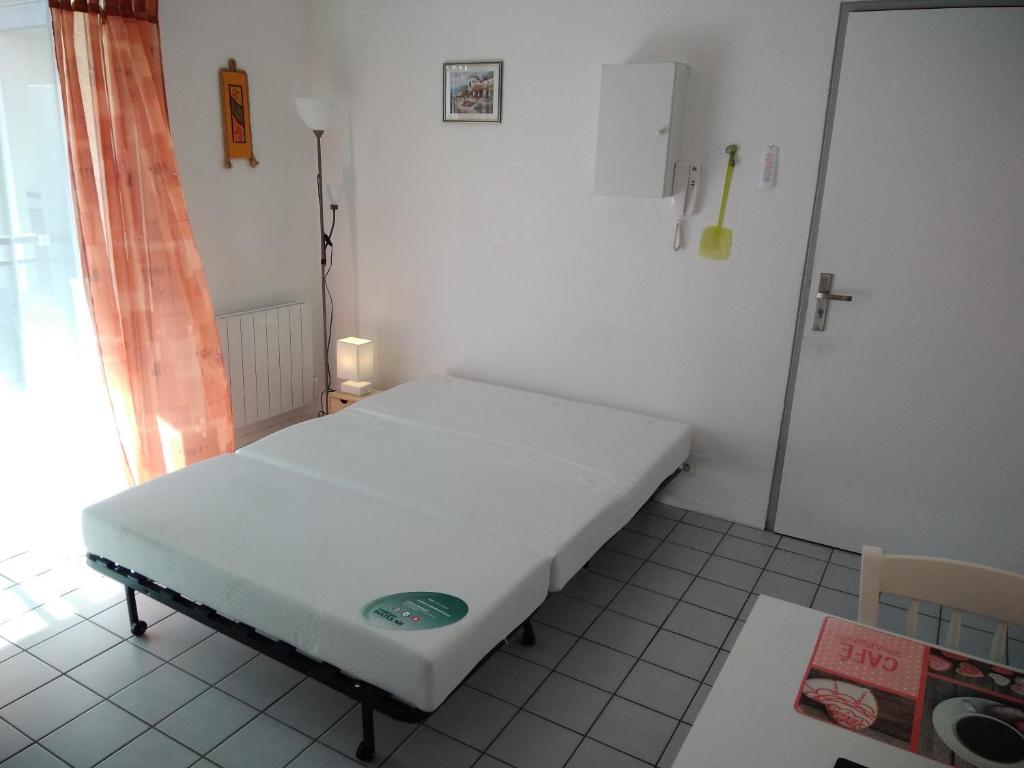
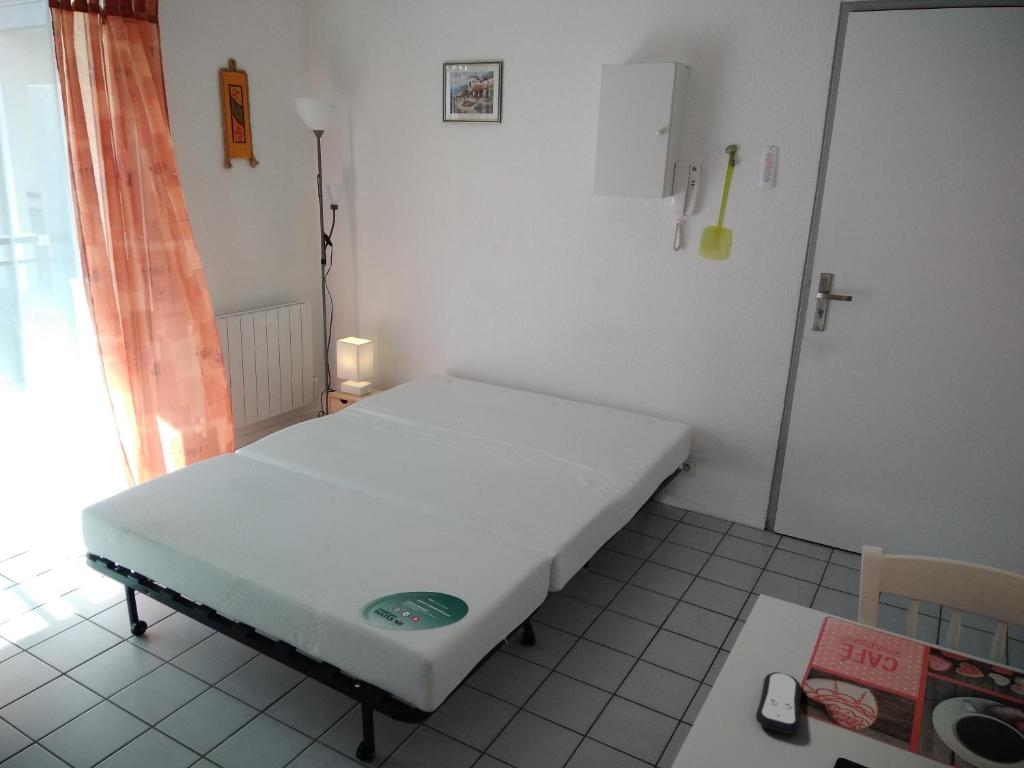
+ remote control [755,671,802,735]
